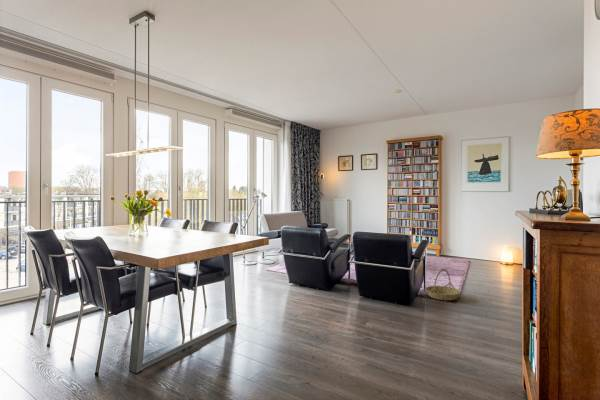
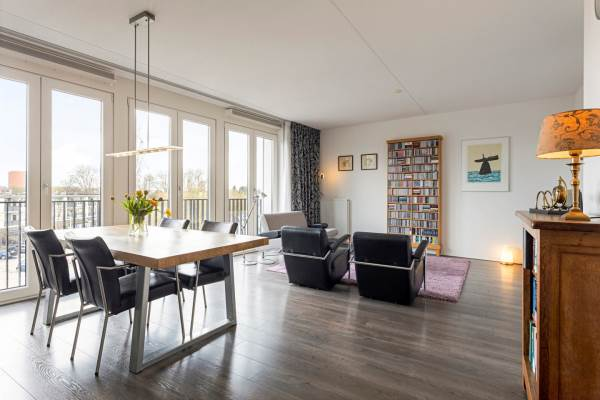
- basket [424,268,461,301]
